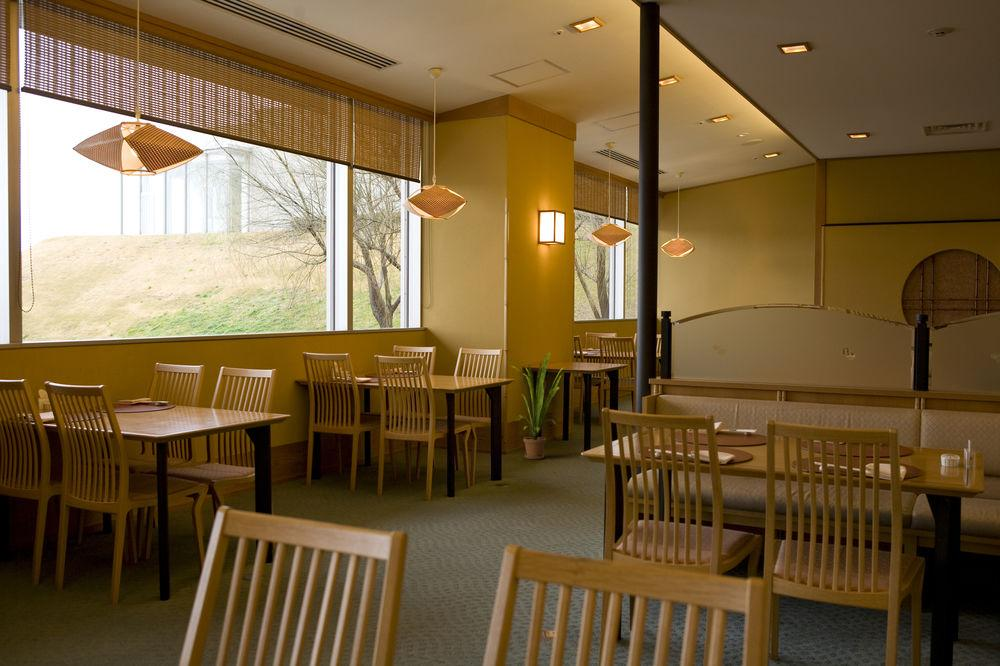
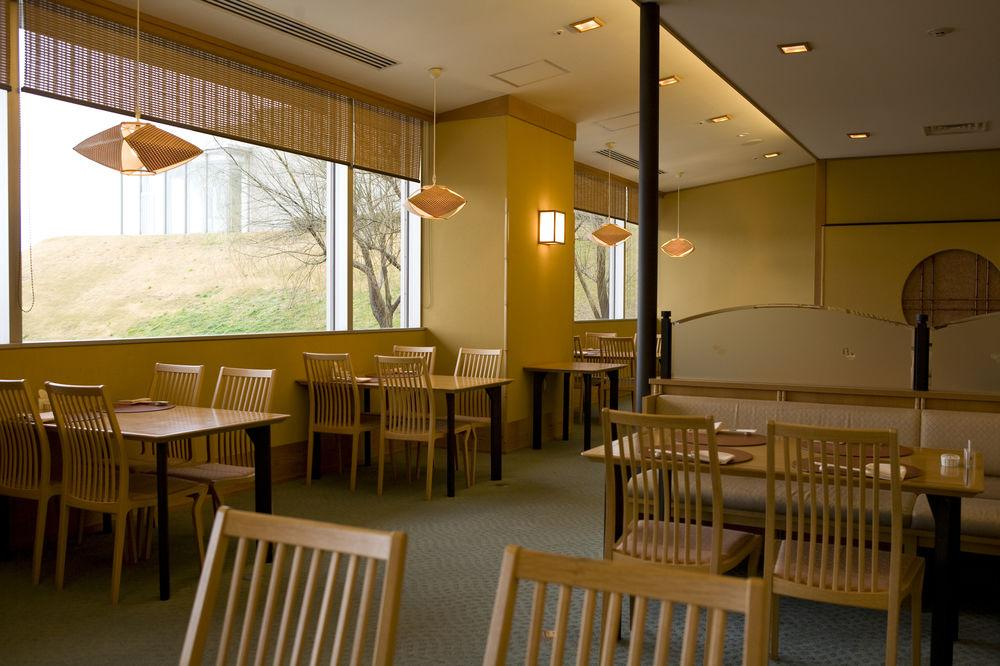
- house plant [510,351,566,460]
